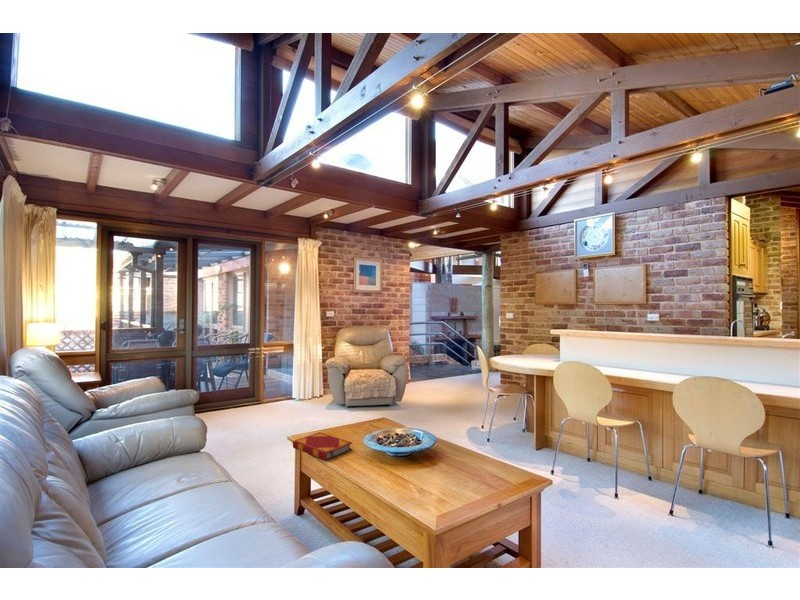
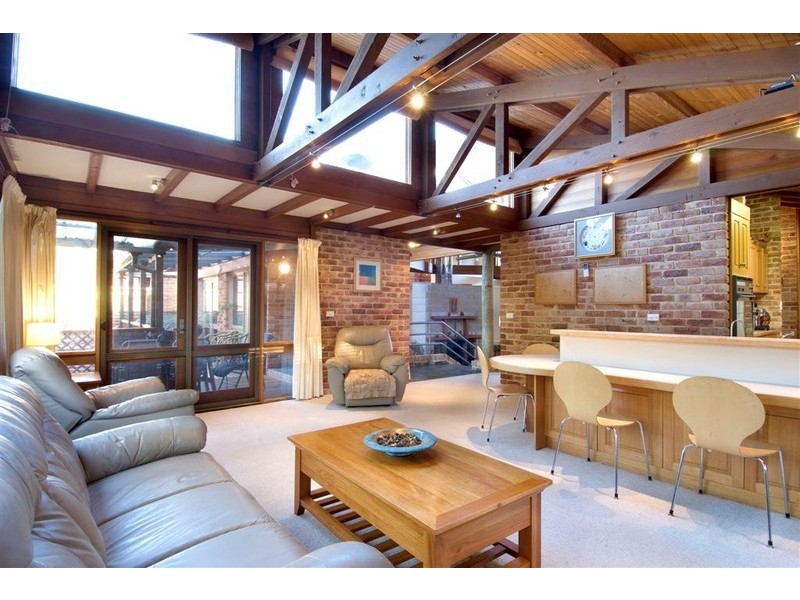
- hardback book [292,431,354,461]
